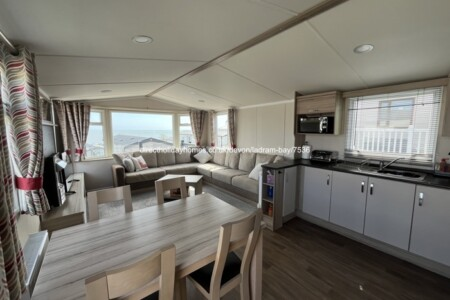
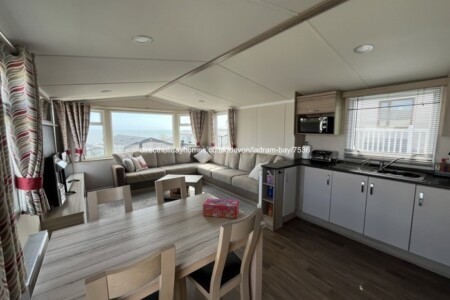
+ tissue box [202,197,240,219]
